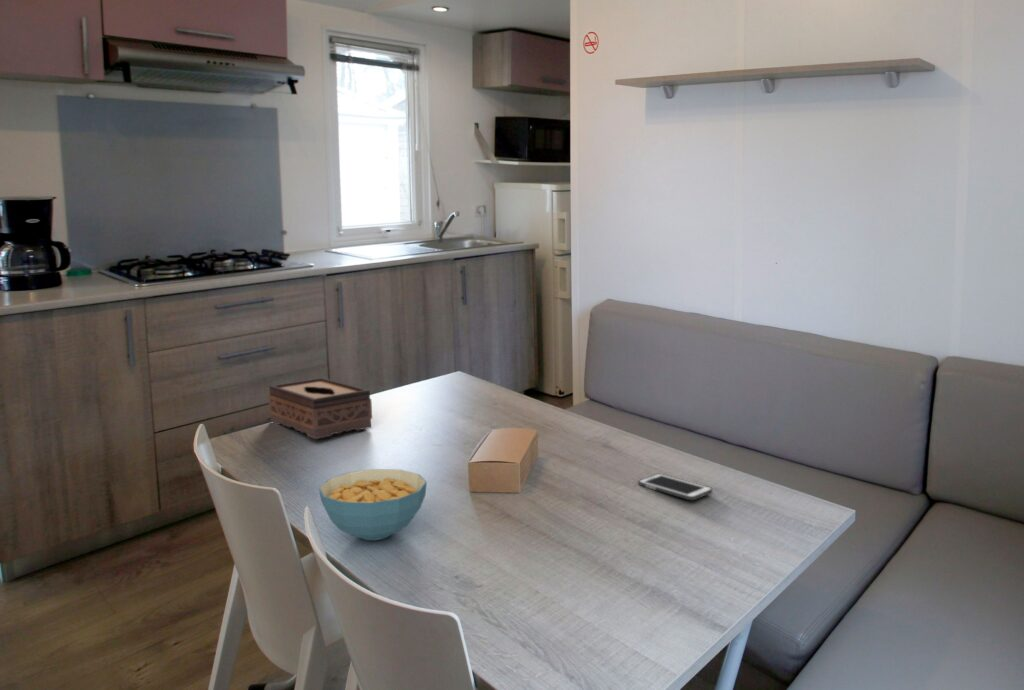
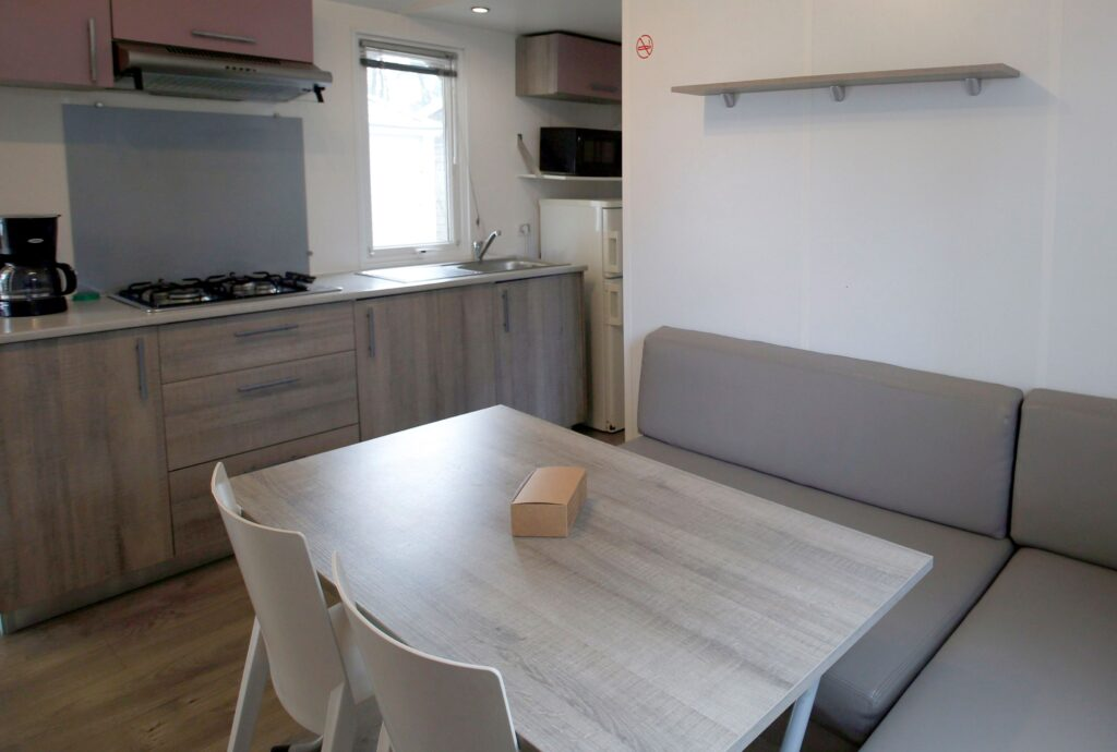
- cereal bowl [318,468,428,541]
- cell phone [637,473,713,501]
- tissue box [268,377,373,440]
